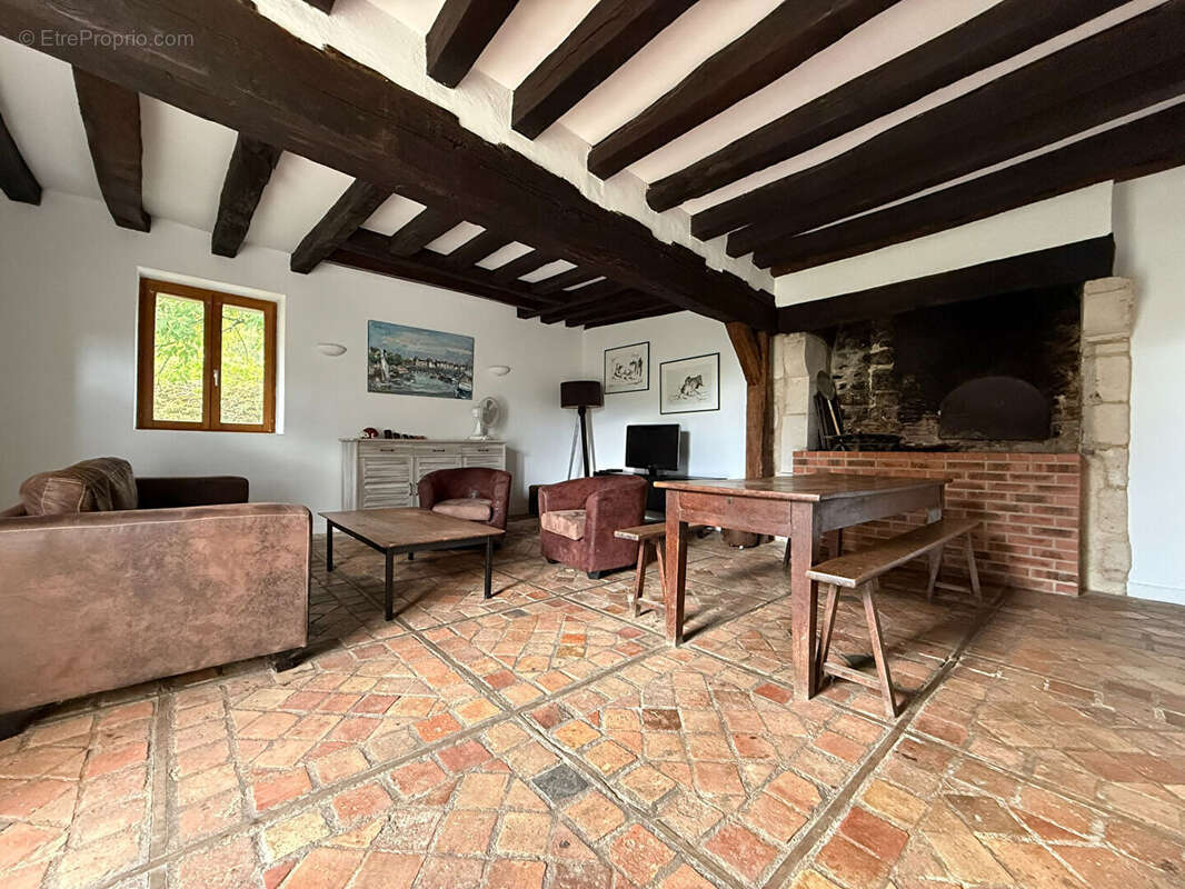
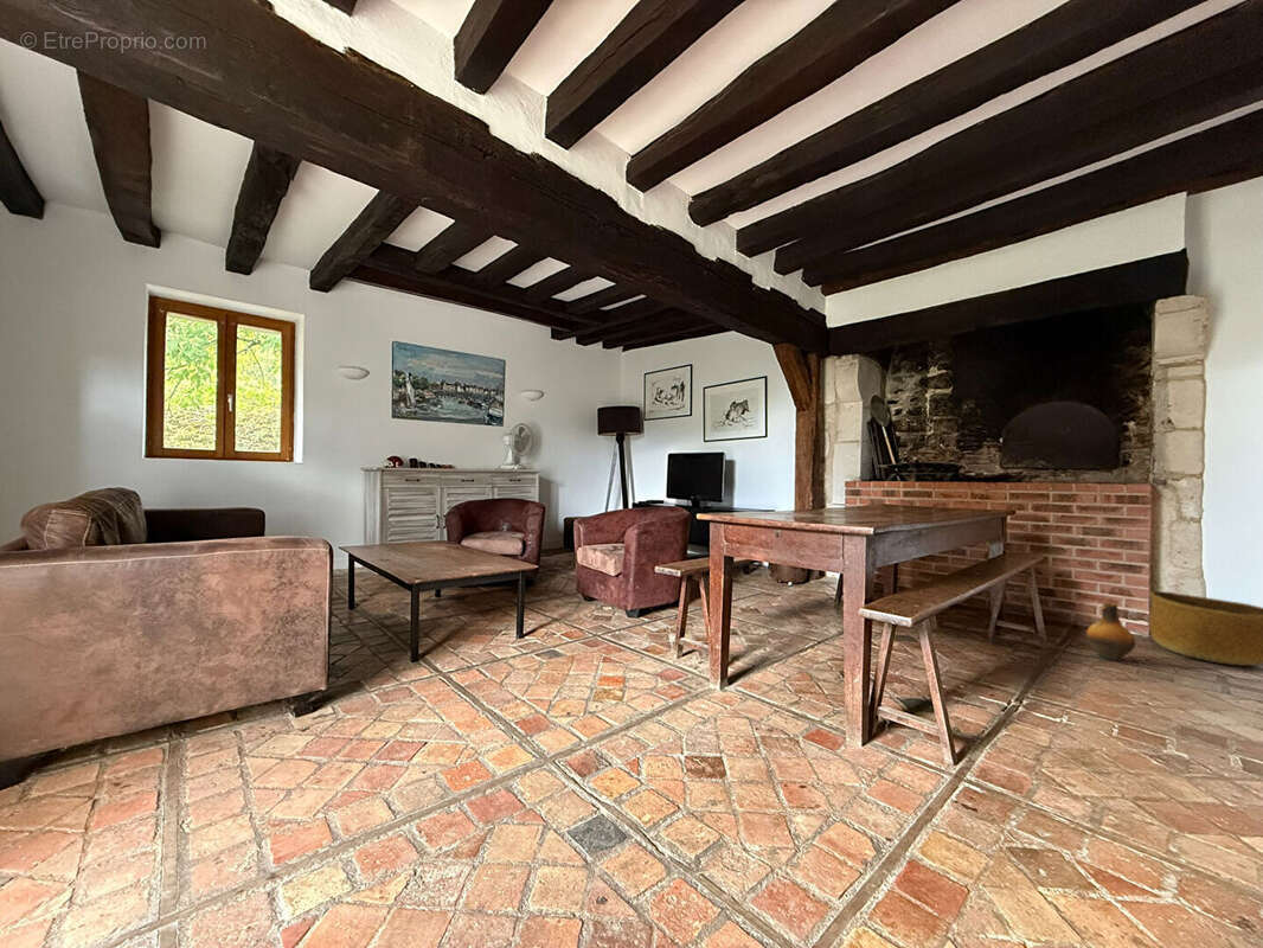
+ ceramic jug [1085,601,1136,662]
+ basket [1148,590,1263,667]
